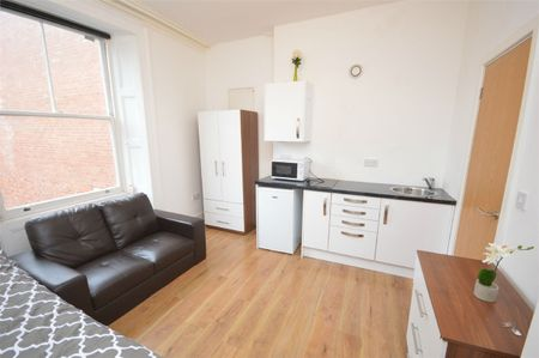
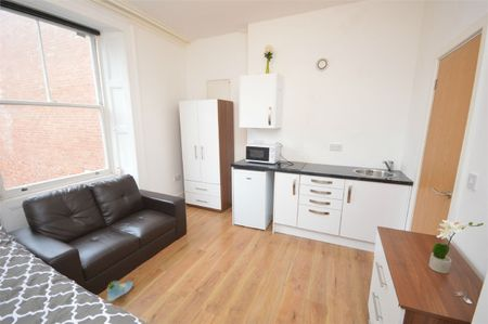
+ sneaker [106,281,133,302]
